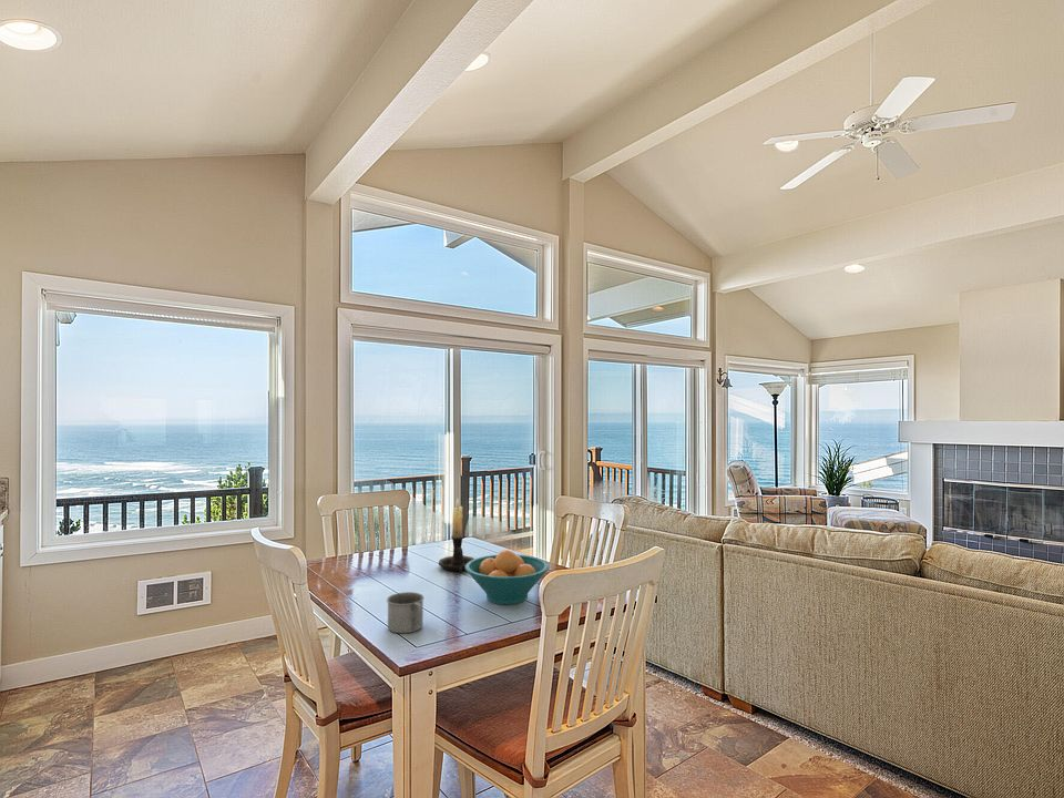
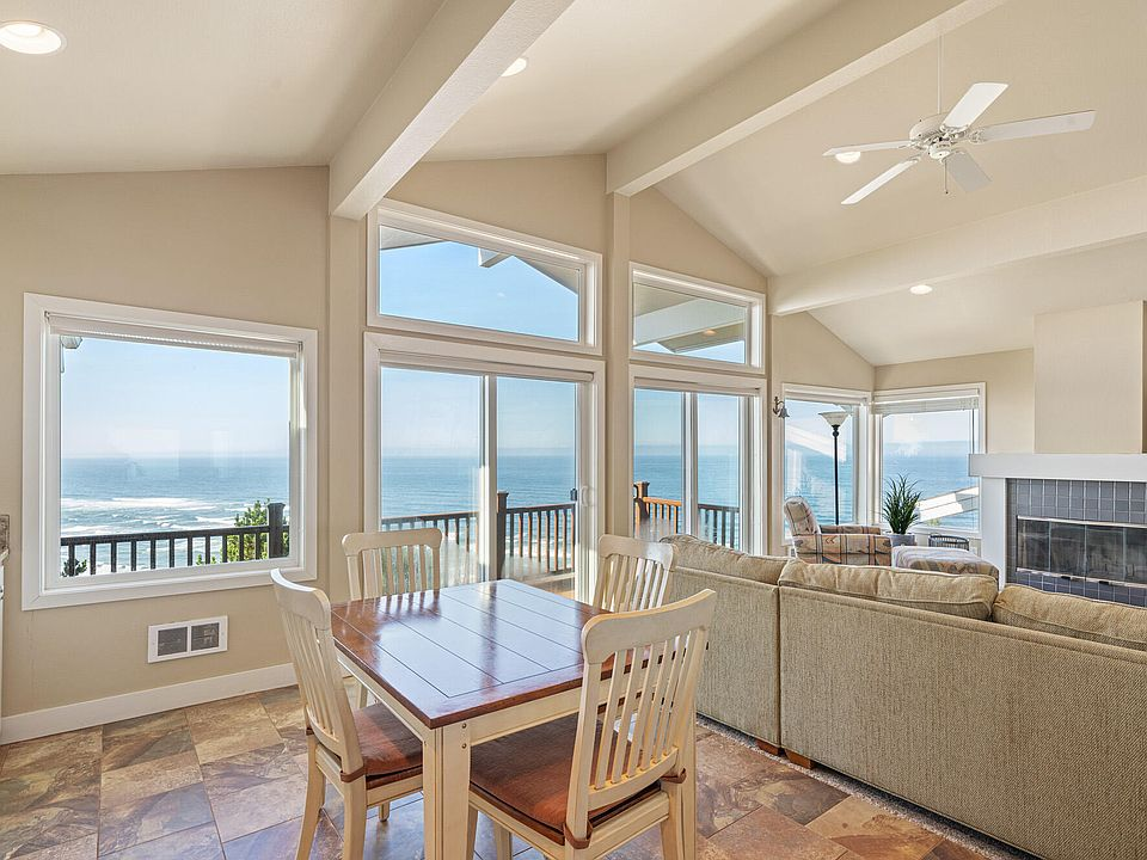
- candle holder [438,498,475,574]
- fruit bowl [466,549,550,605]
- mug [386,591,426,634]
